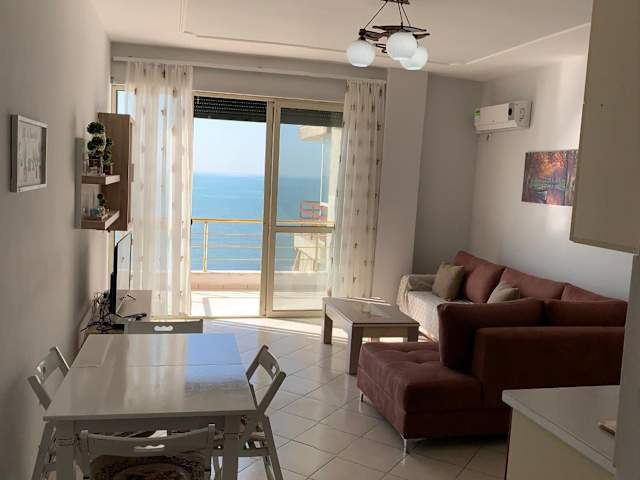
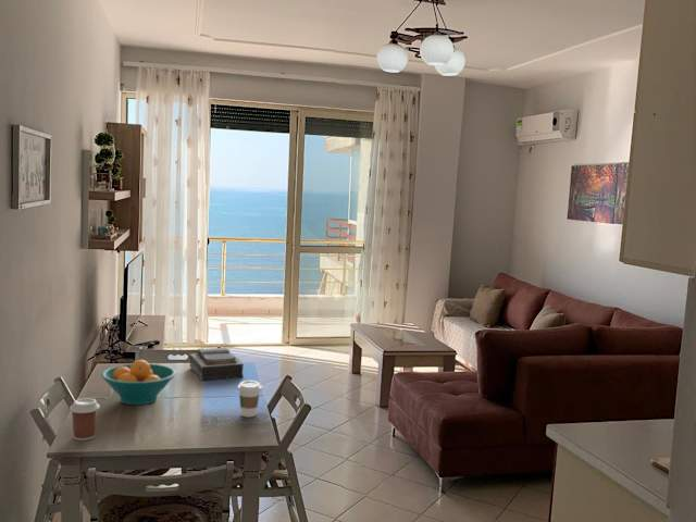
+ coffee cup [237,380,263,418]
+ fruit bowl [100,359,177,406]
+ coffee cup [69,397,101,442]
+ bible [189,347,245,382]
